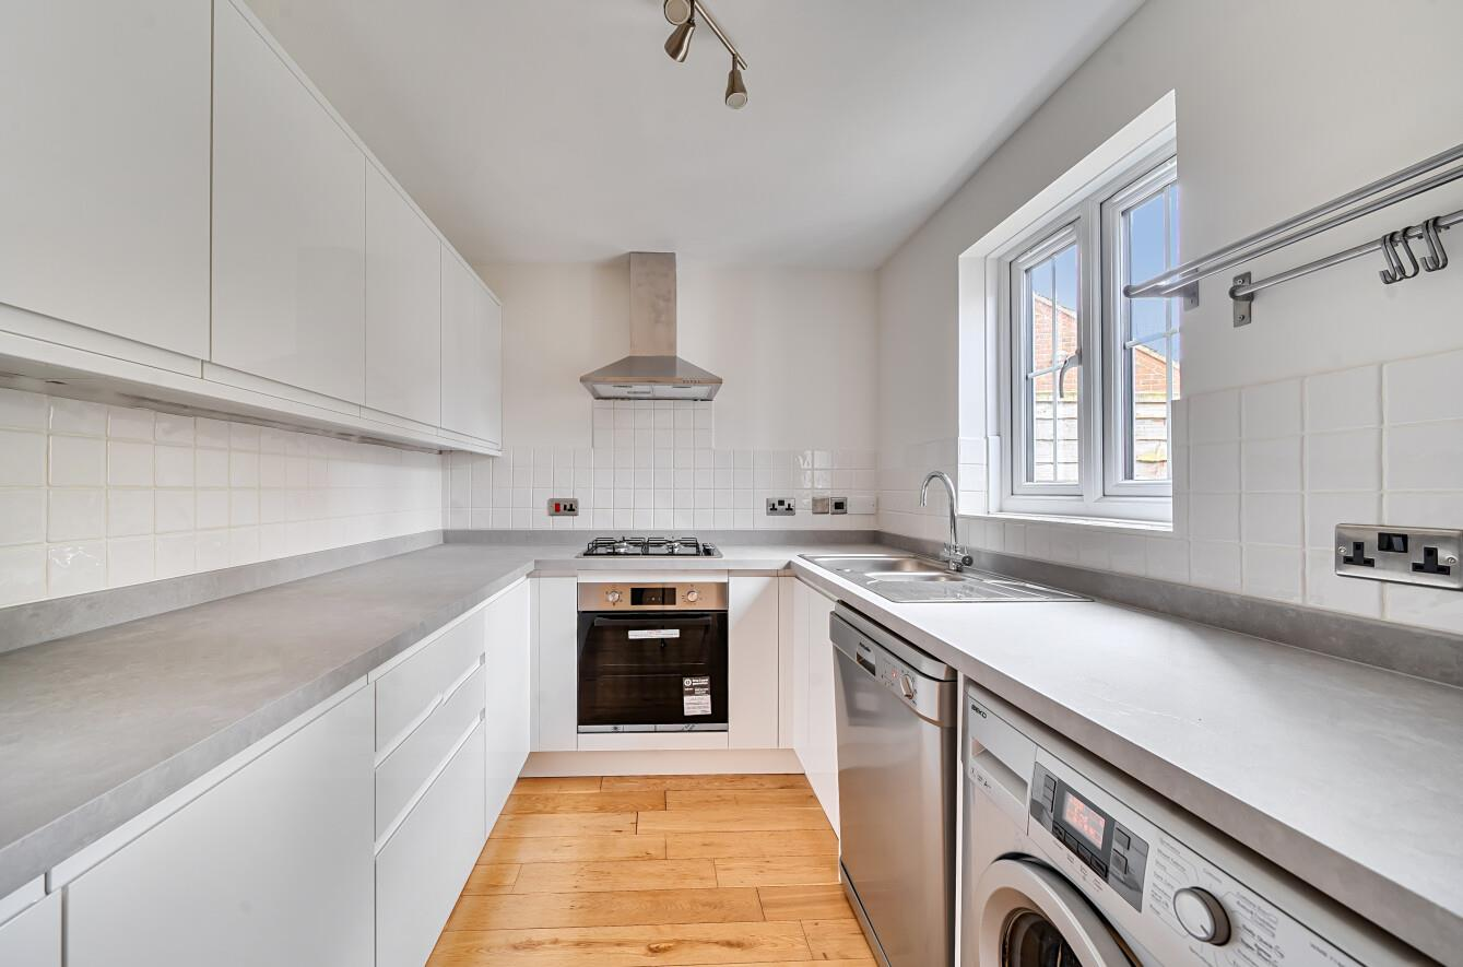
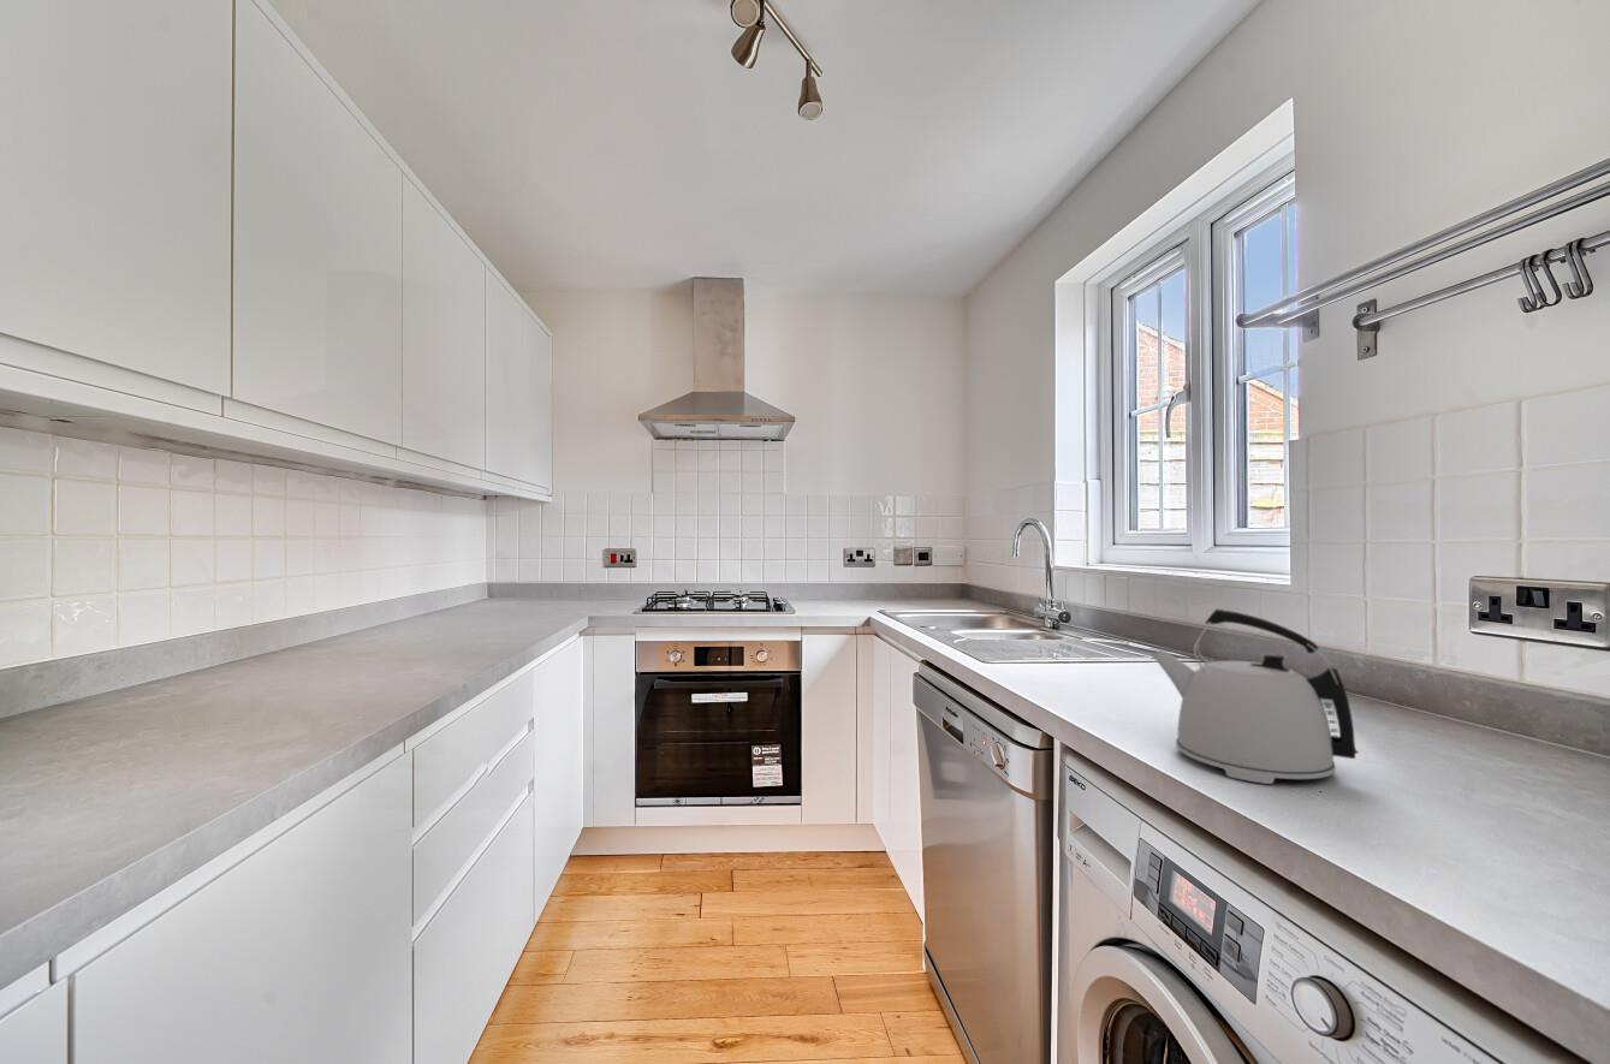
+ kettle [1149,608,1360,785]
